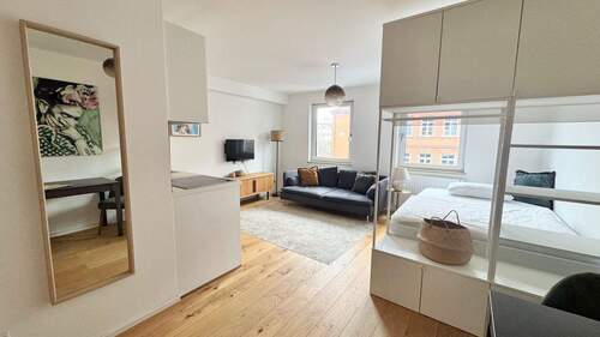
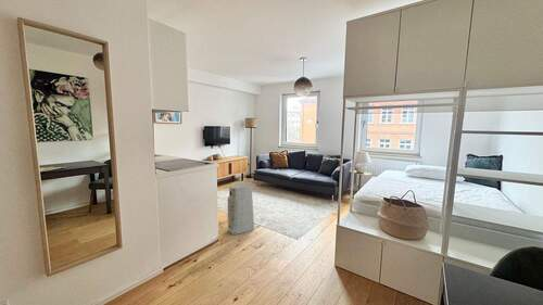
+ air purifier [227,181,255,236]
